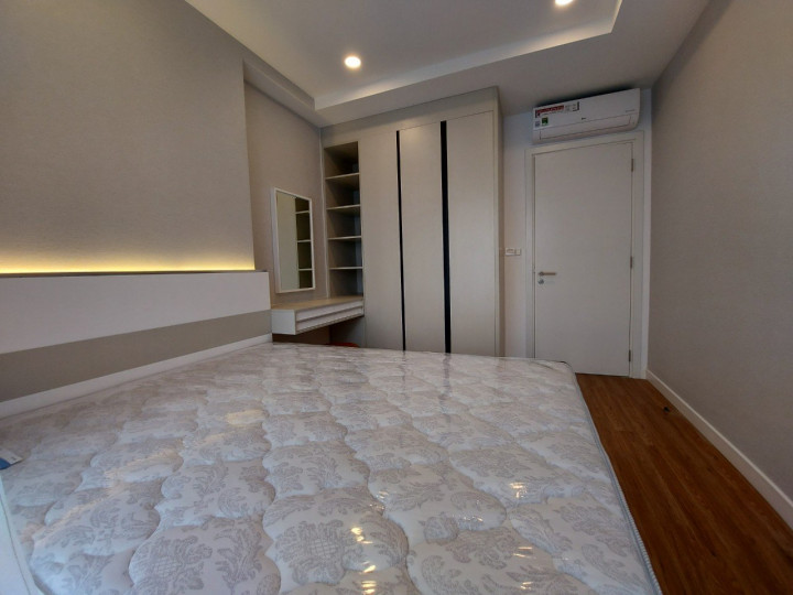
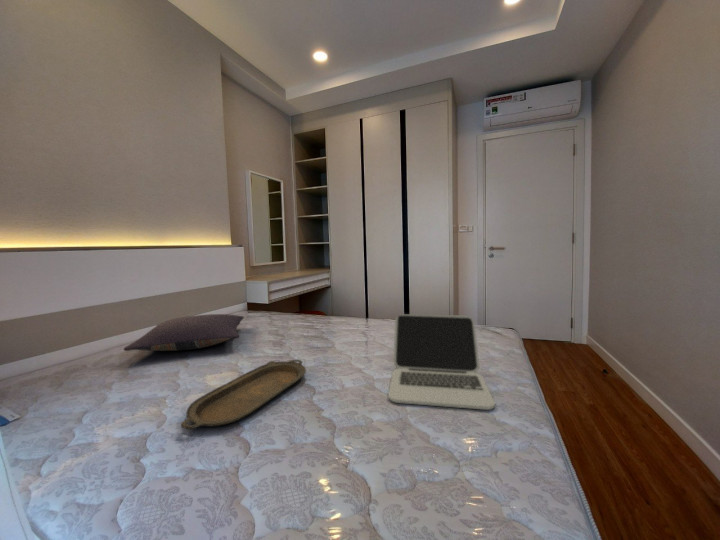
+ serving tray [180,359,307,430]
+ pillow [123,313,245,352]
+ laptop [387,313,496,411]
